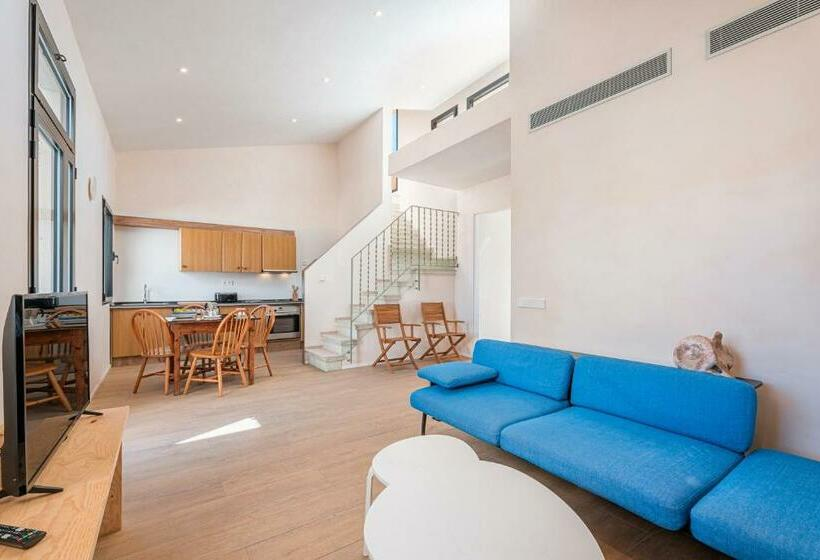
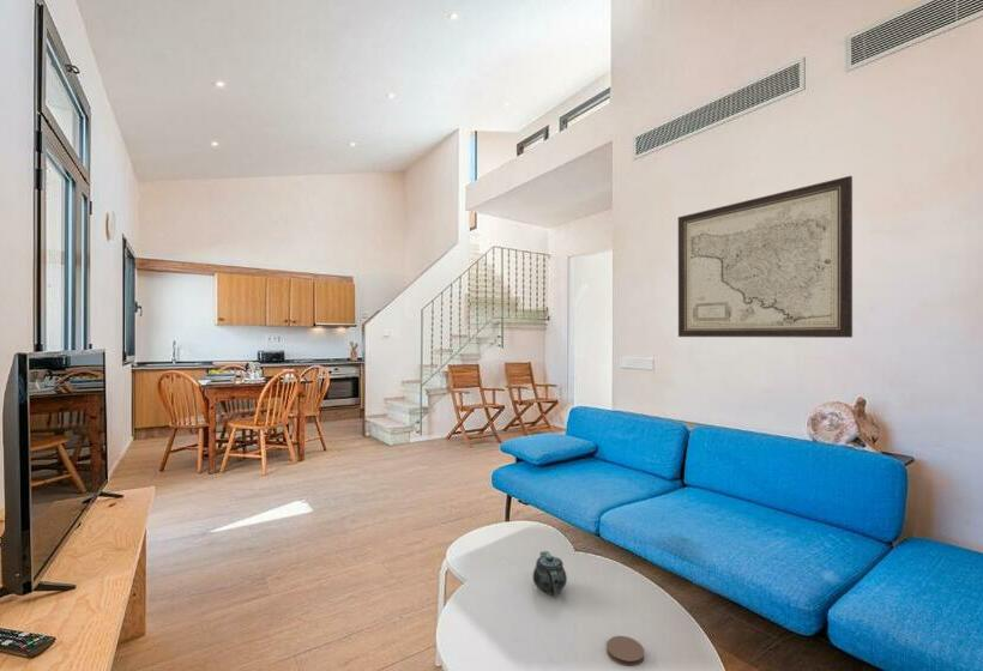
+ wall art [677,175,854,339]
+ chinaware [532,550,568,597]
+ coaster [605,635,645,667]
